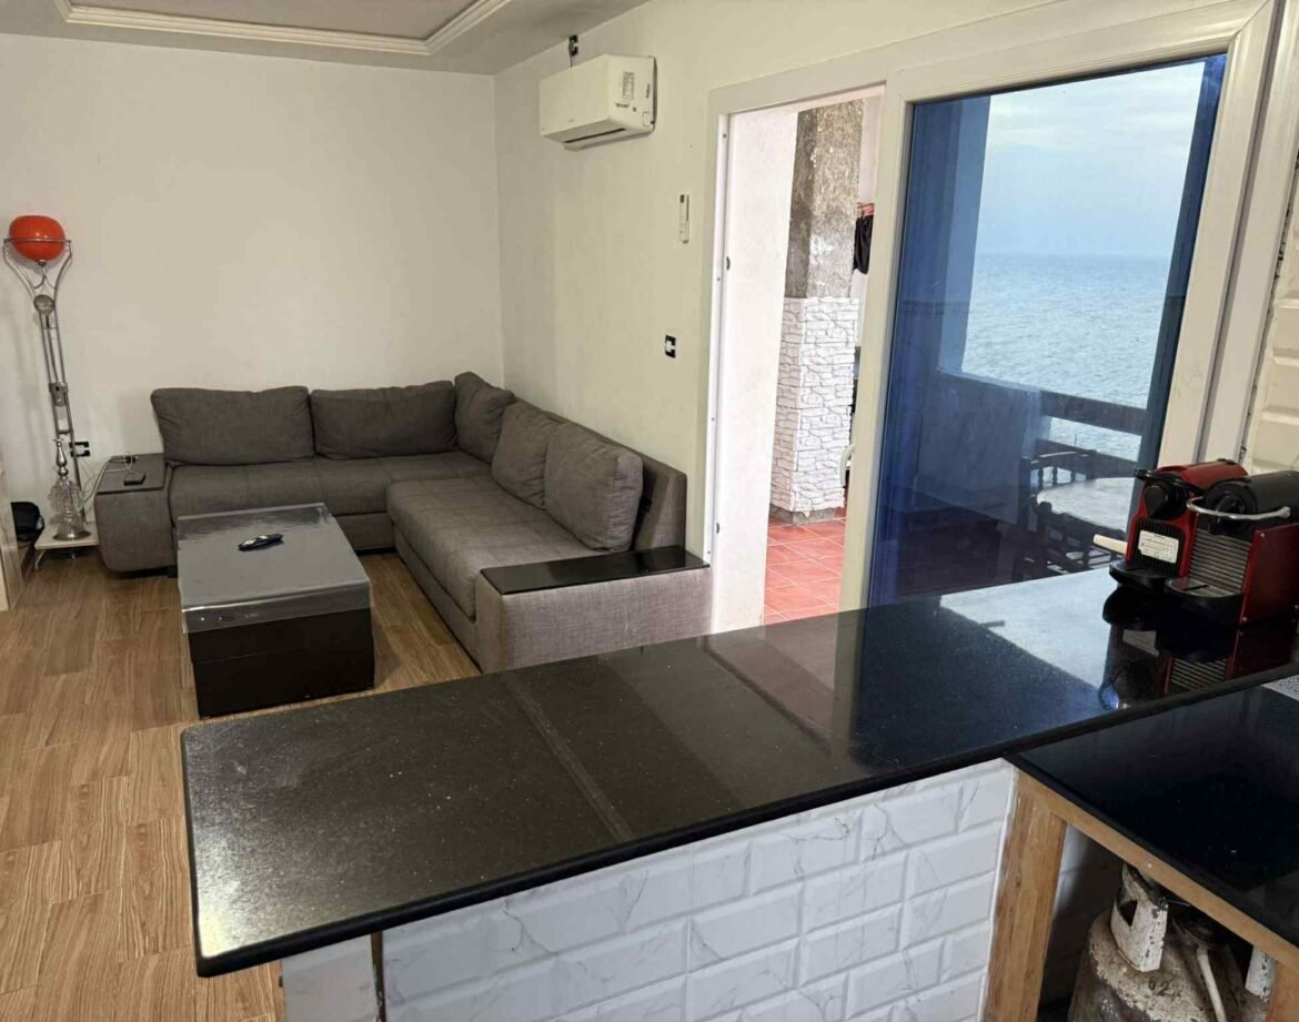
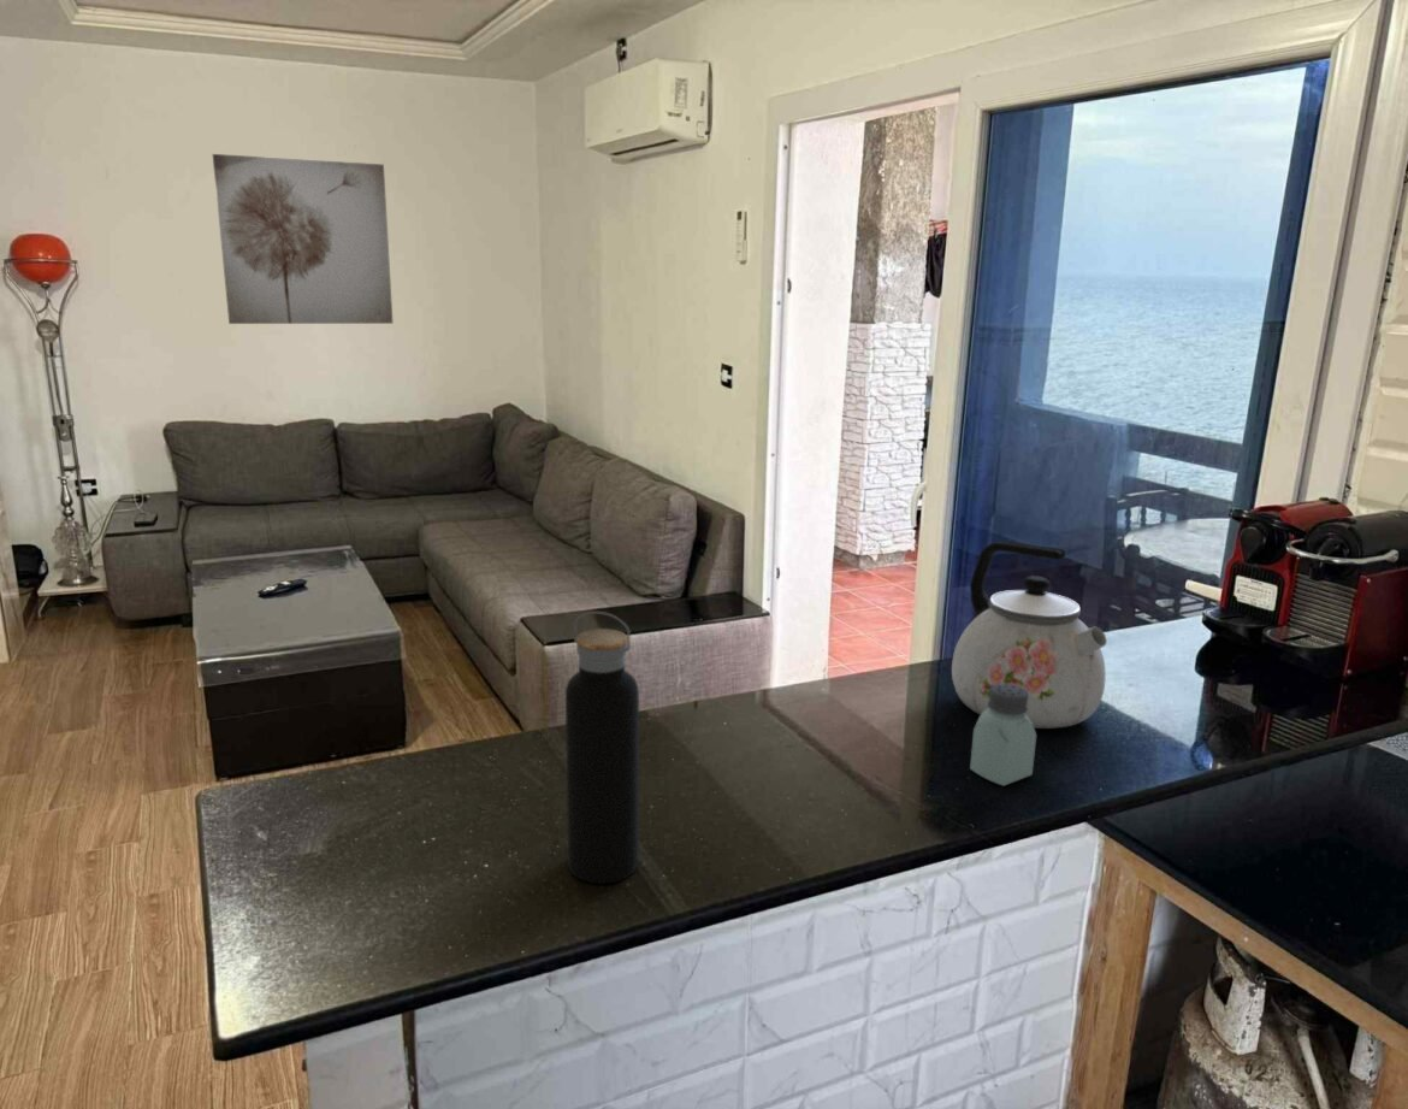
+ kettle [951,539,1108,730]
+ saltshaker [969,684,1037,787]
+ water bottle [564,610,640,885]
+ wall art [212,153,394,325]
